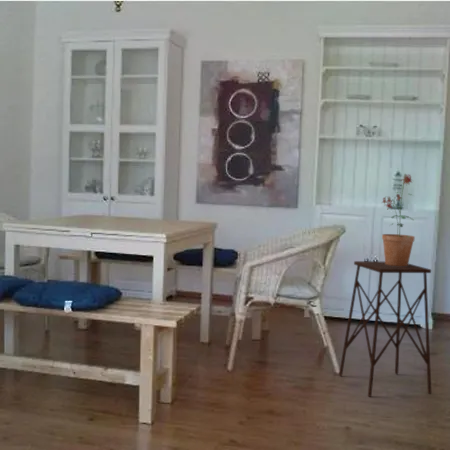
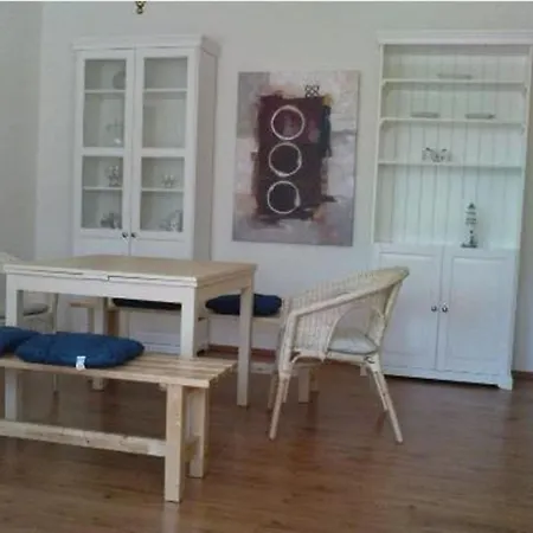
- potted plant [381,173,416,266]
- side table [338,260,432,398]
